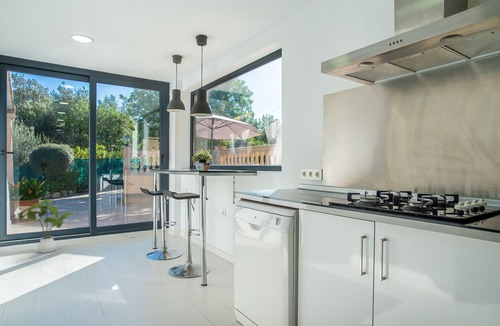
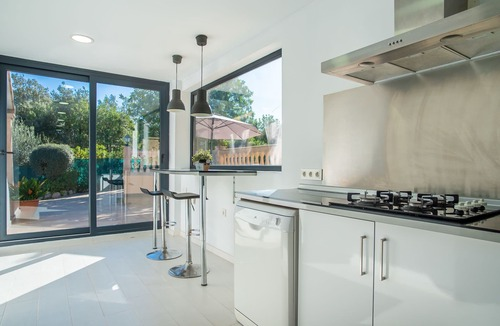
- house plant [16,199,78,254]
